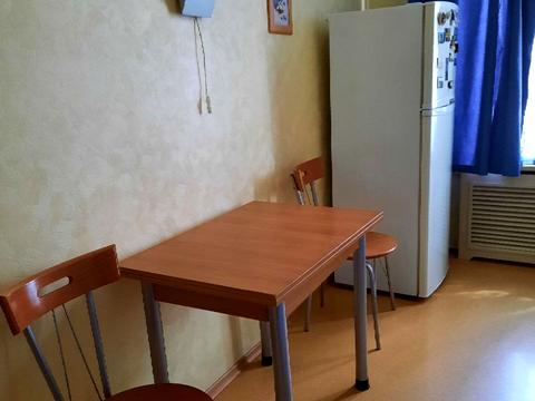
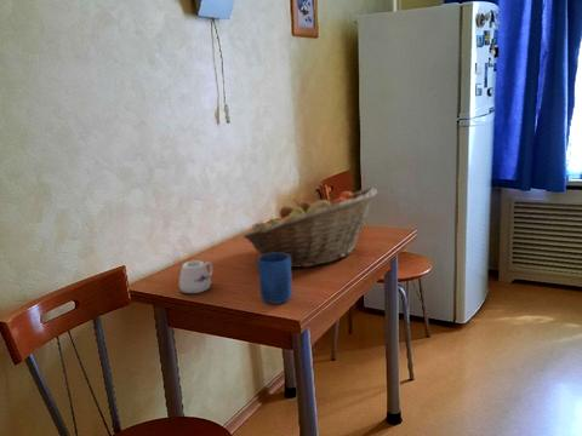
+ mug [178,259,215,294]
+ fruit basket [242,187,378,269]
+ mug [257,253,293,305]
